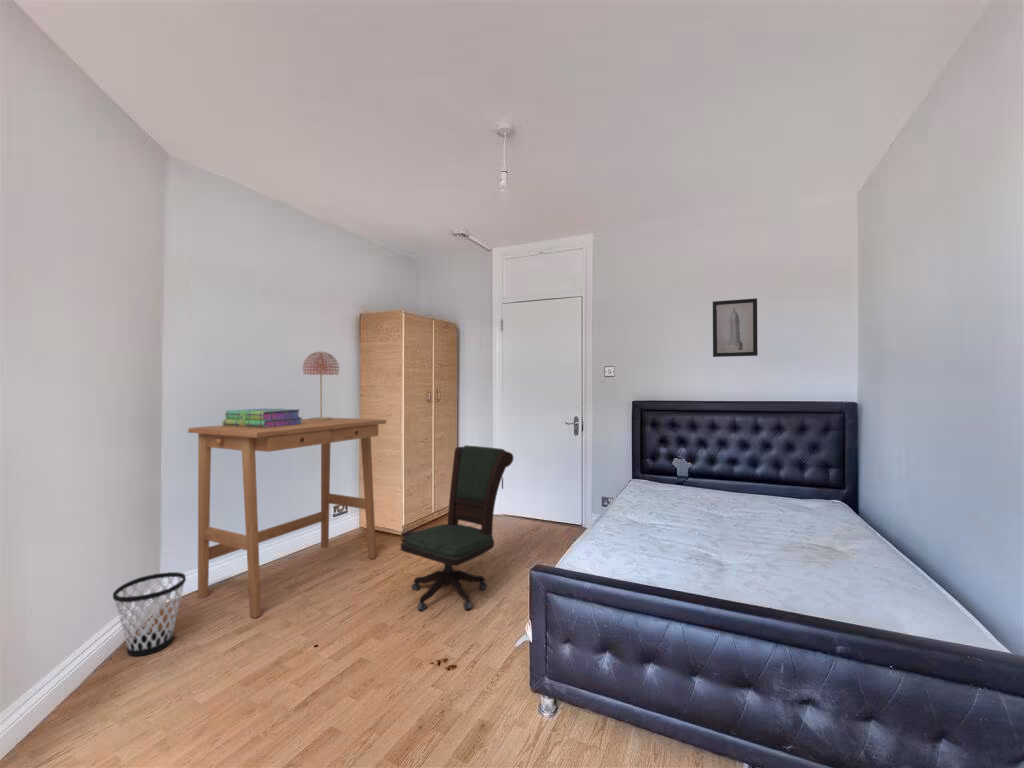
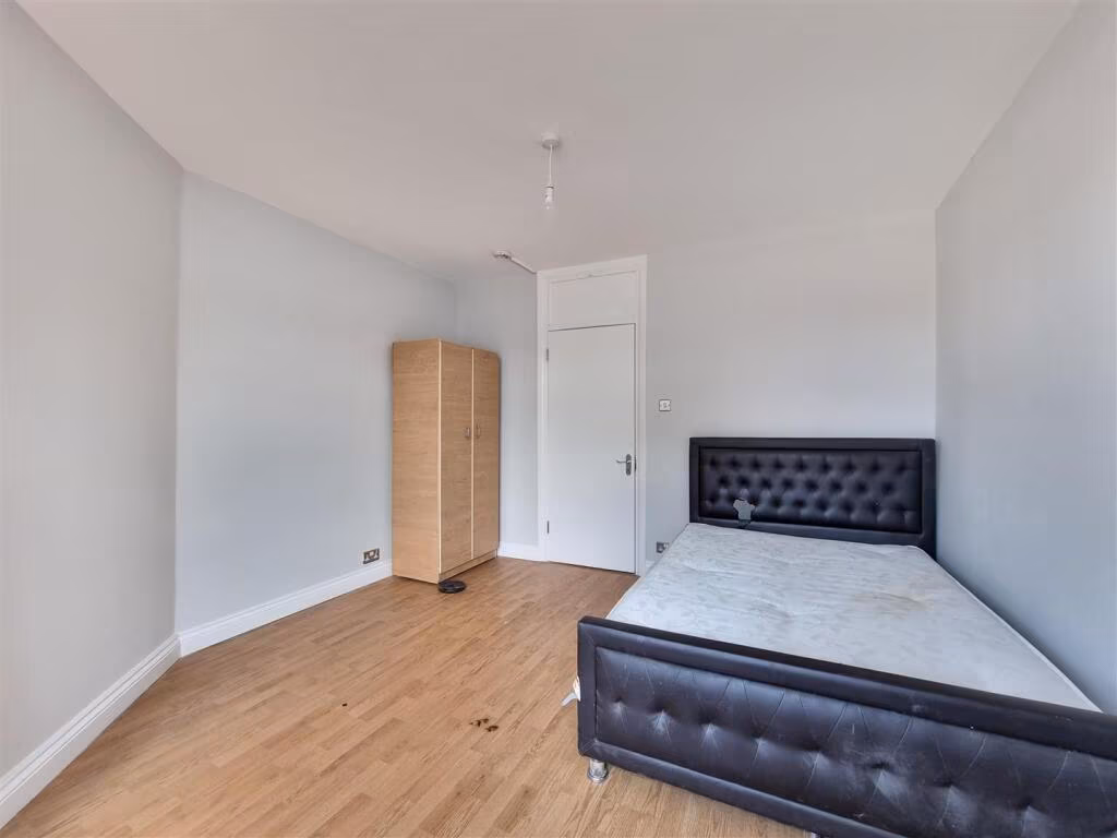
- desk [187,417,387,619]
- stack of books [221,408,303,427]
- wall art [712,297,759,358]
- table lamp [301,351,340,420]
- office chair [400,444,514,612]
- wastebasket [112,571,187,657]
